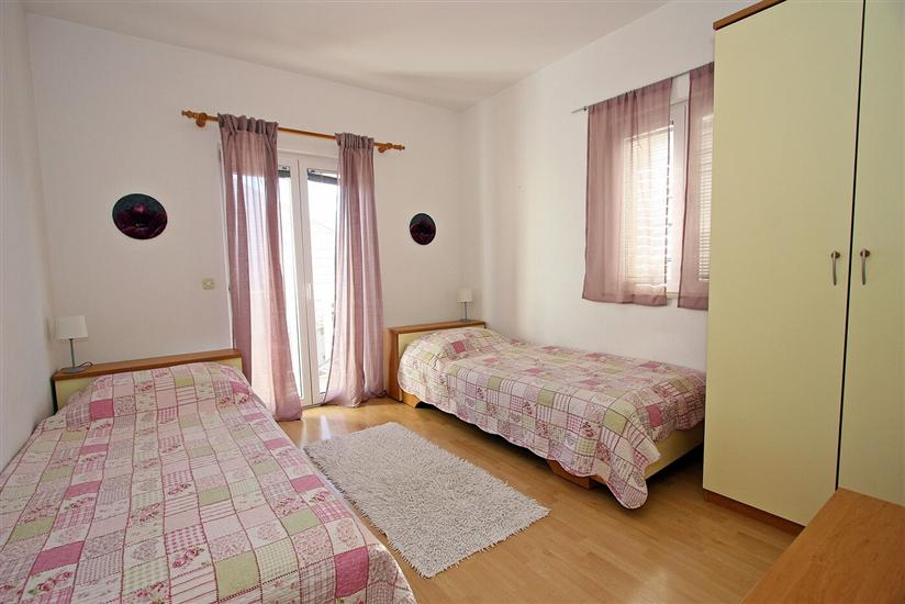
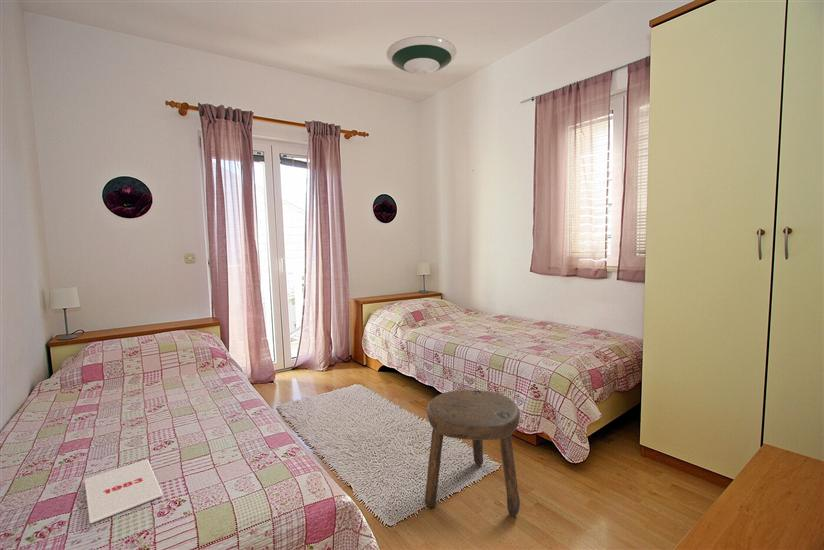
+ stool [423,389,521,517]
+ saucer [386,35,458,76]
+ magazine [84,458,164,524]
